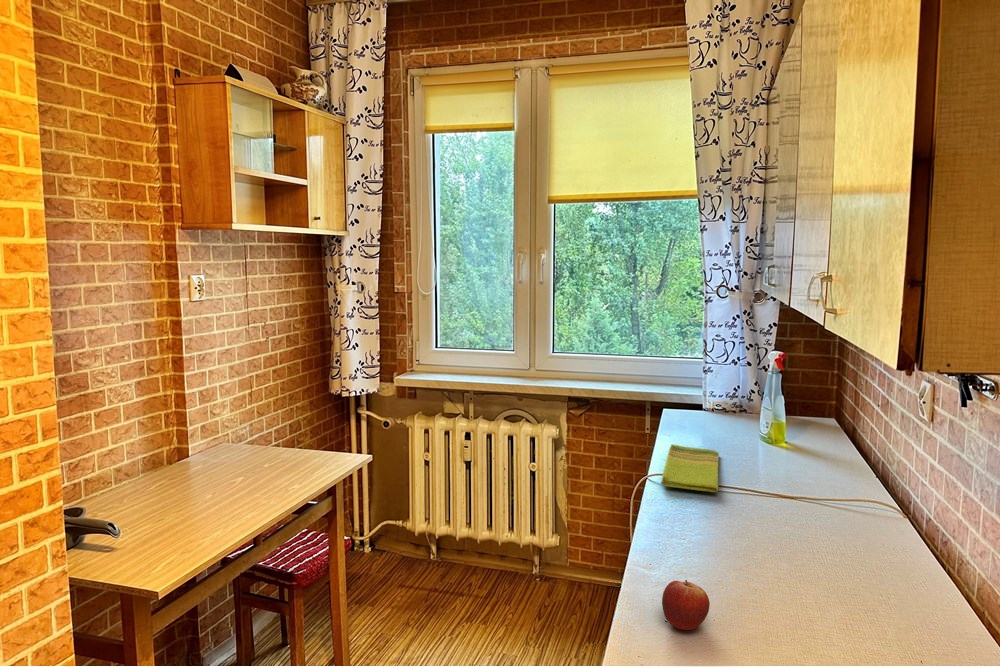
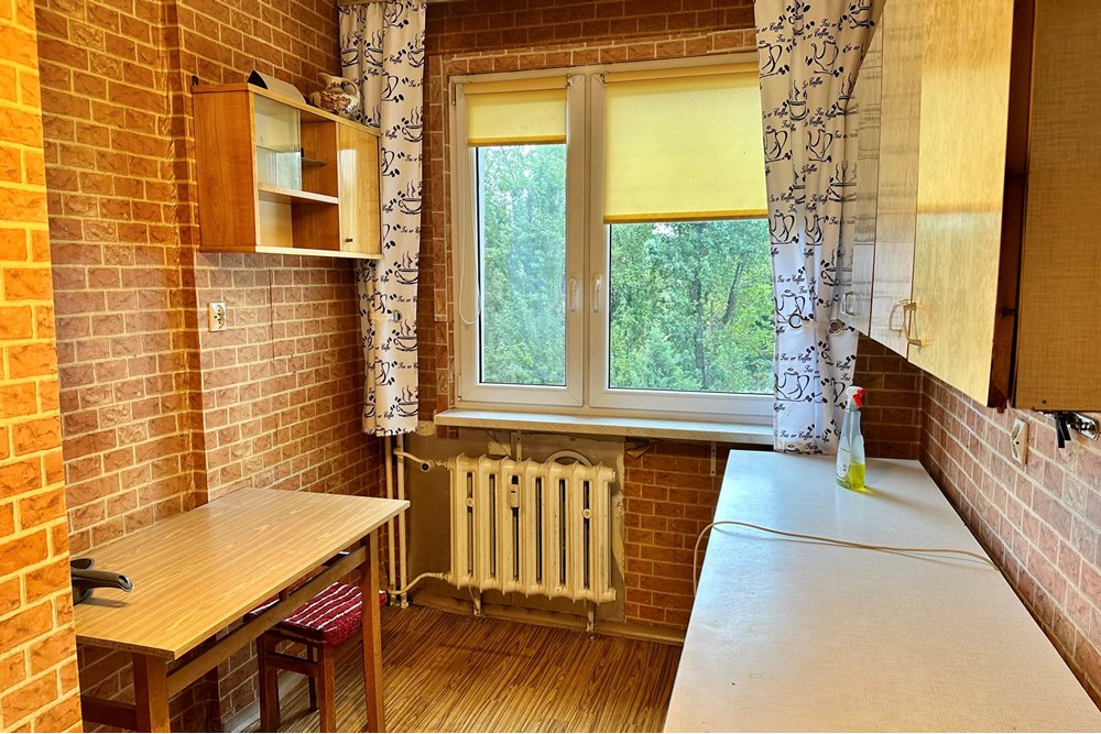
- dish towel [660,443,720,493]
- fruit [661,579,711,631]
